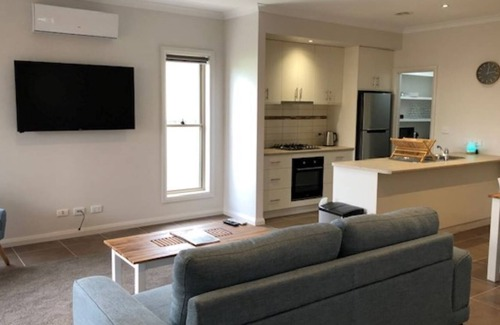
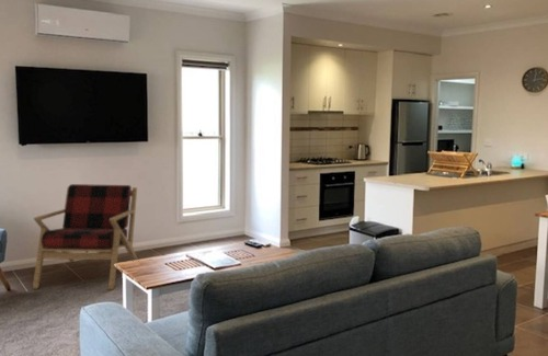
+ armchair [32,183,138,290]
